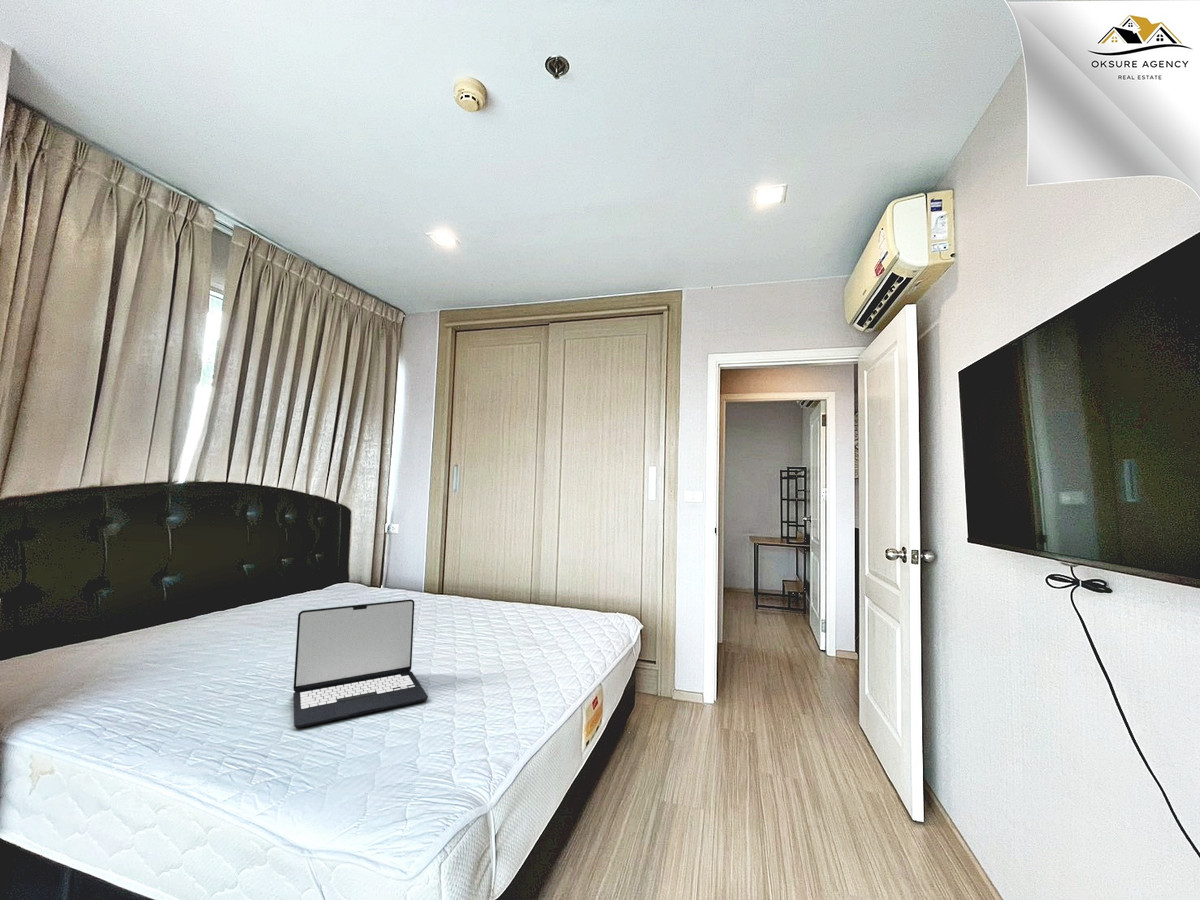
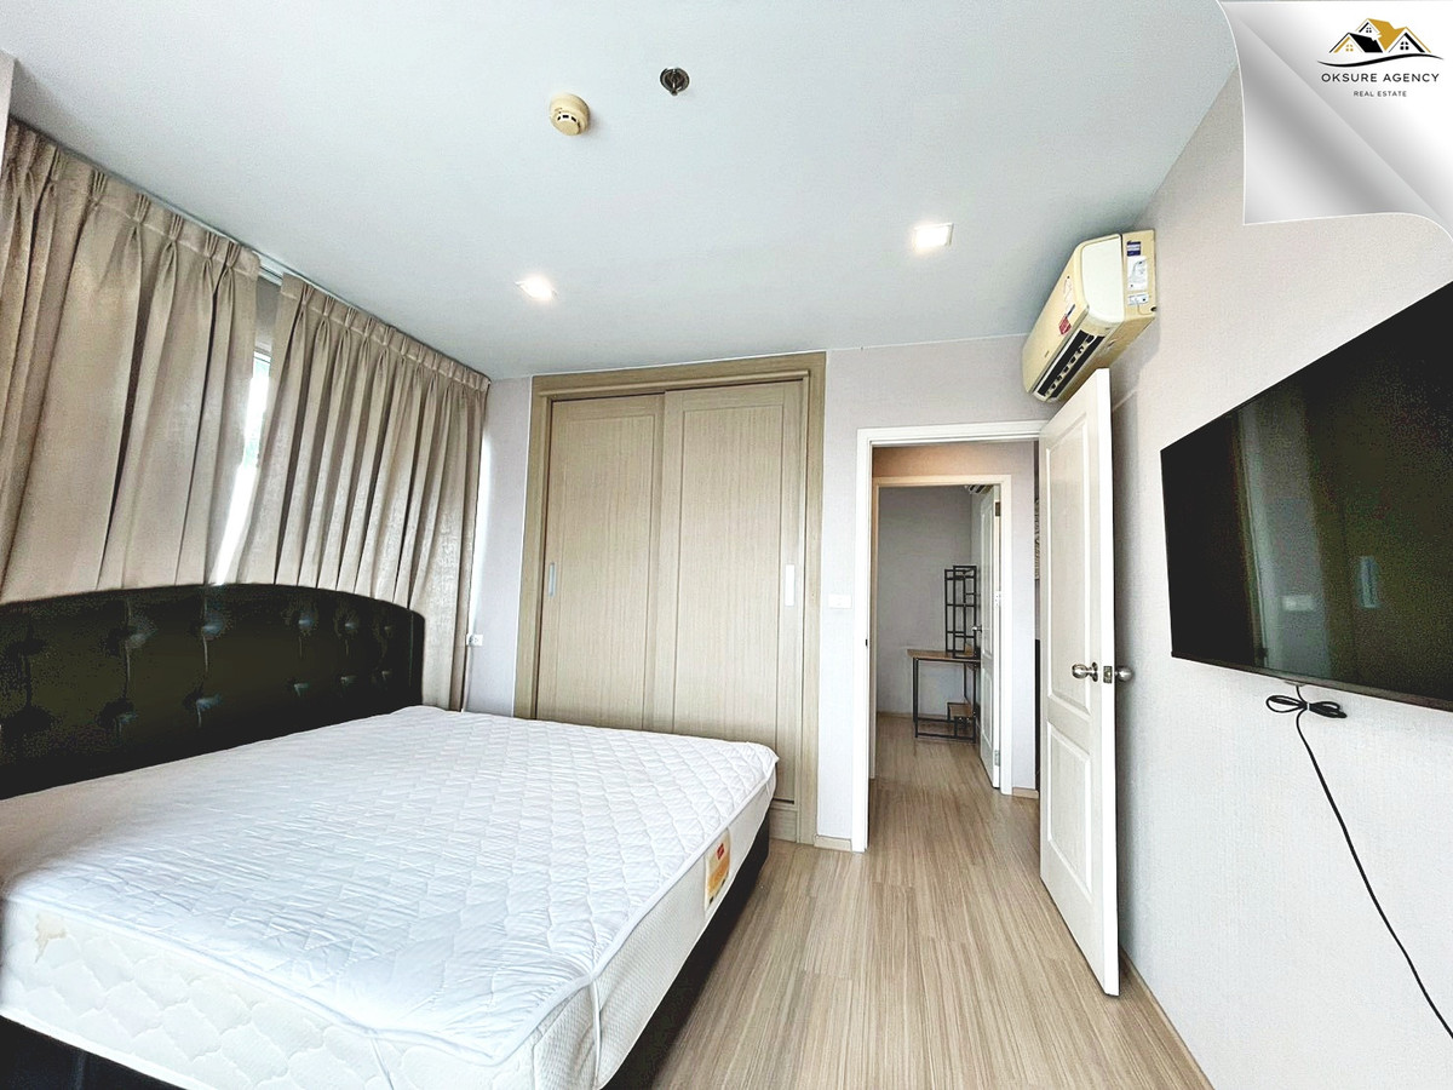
- laptop [292,598,429,728]
